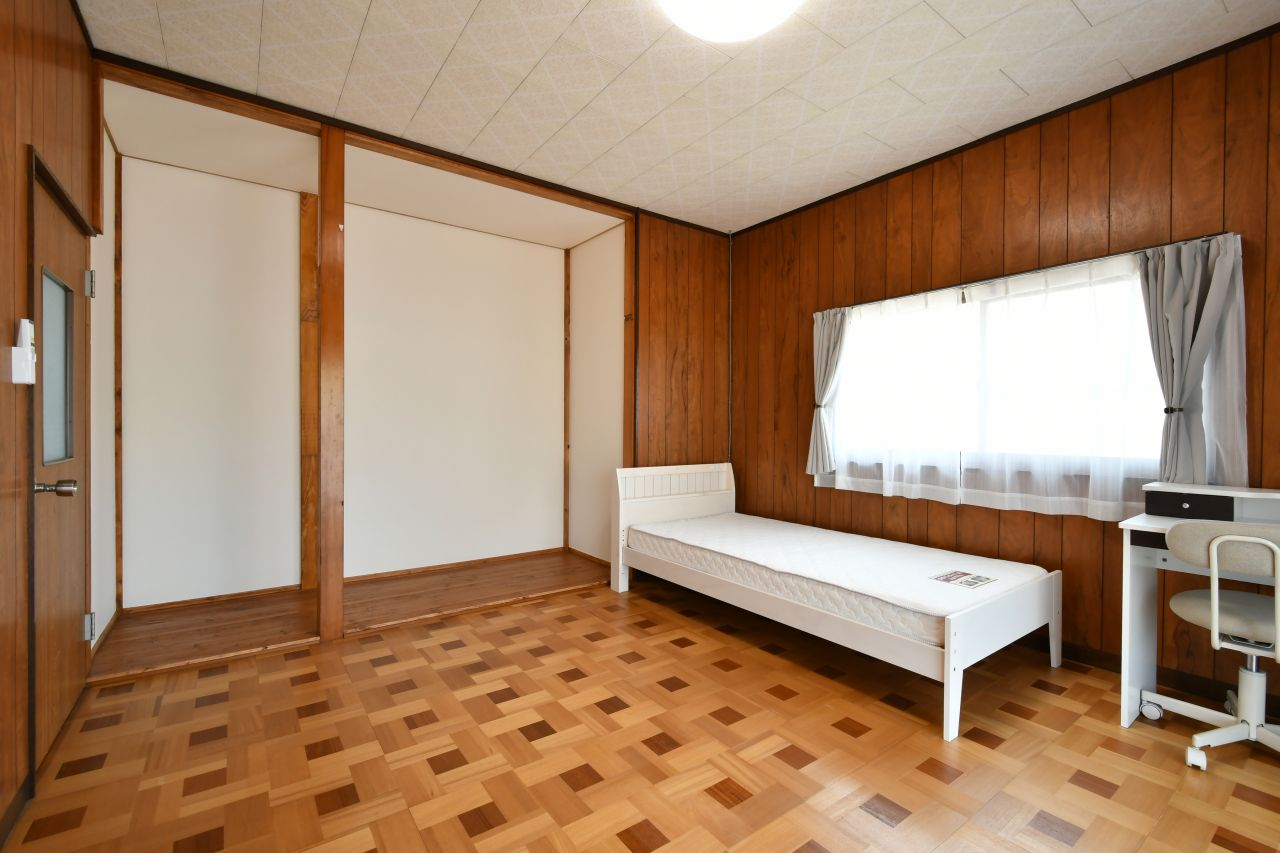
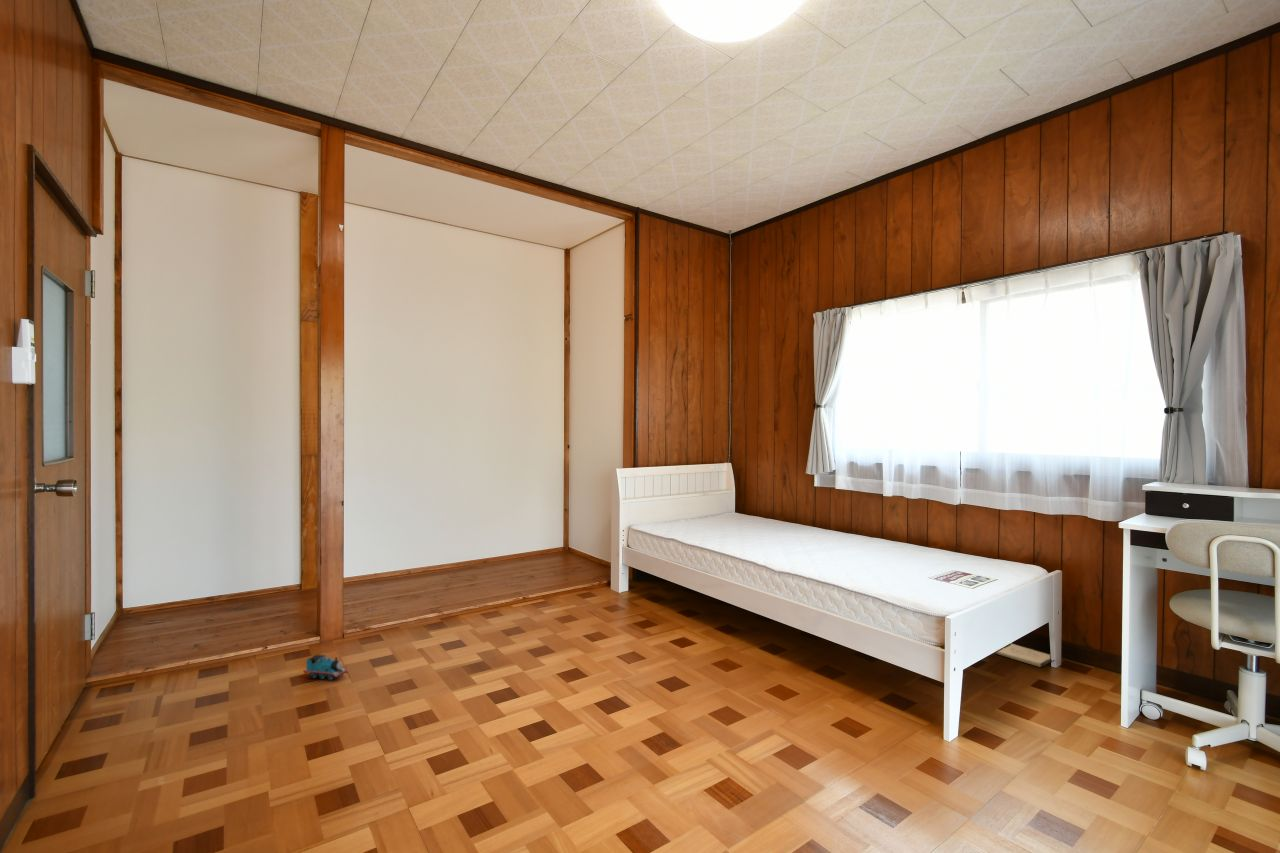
+ toy train [302,654,349,681]
+ box [995,643,1053,668]
